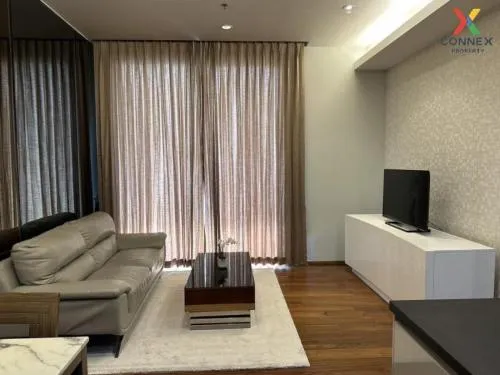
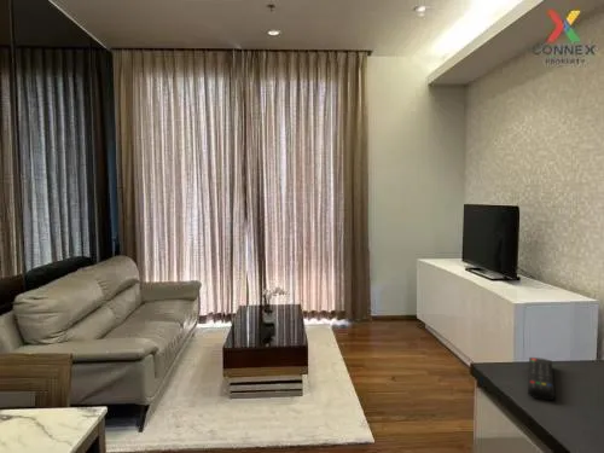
+ remote control [527,356,556,401]
